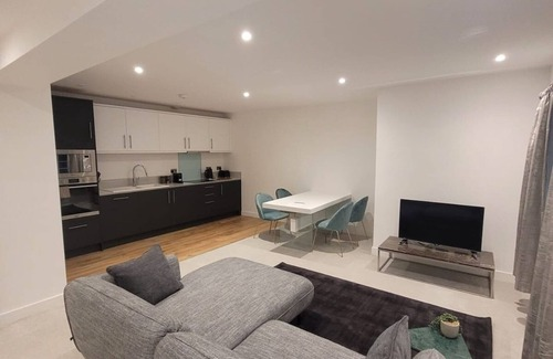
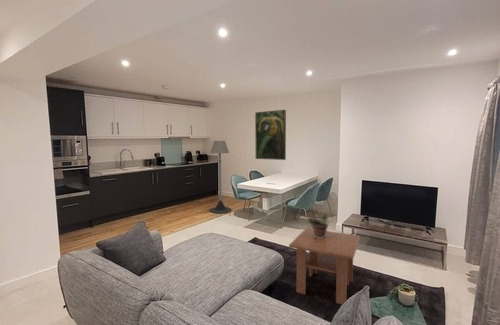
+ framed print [254,109,287,161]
+ potted plant [306,206,331,238]
+ coffee table [288,227,361,306]
+ floor lamp [209,140,232,214]
